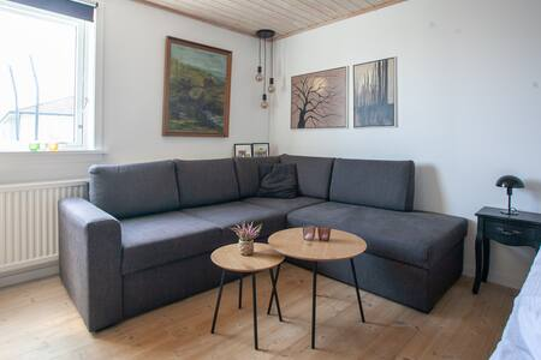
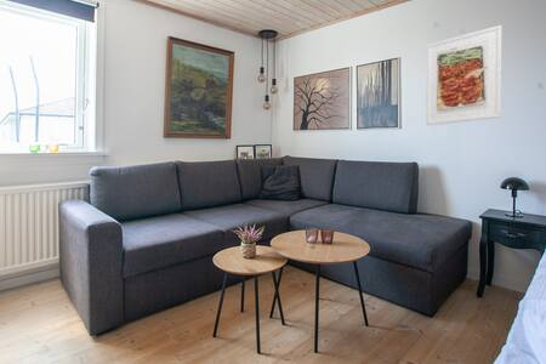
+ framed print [425,24,502,126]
